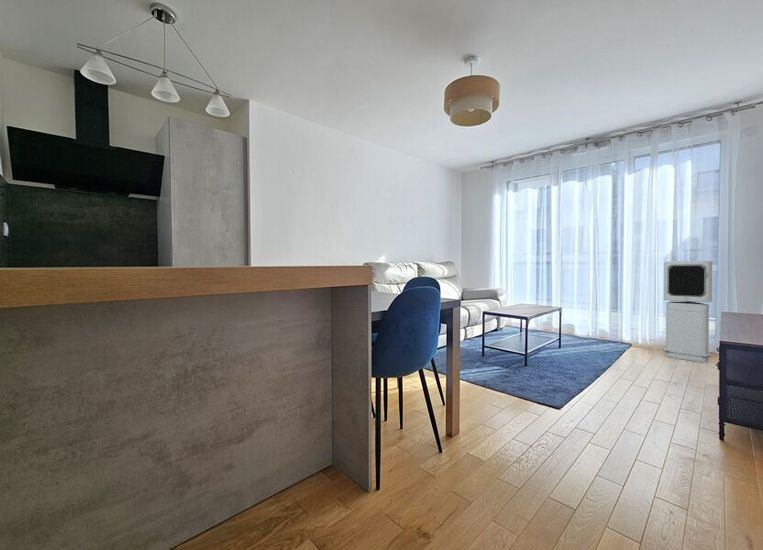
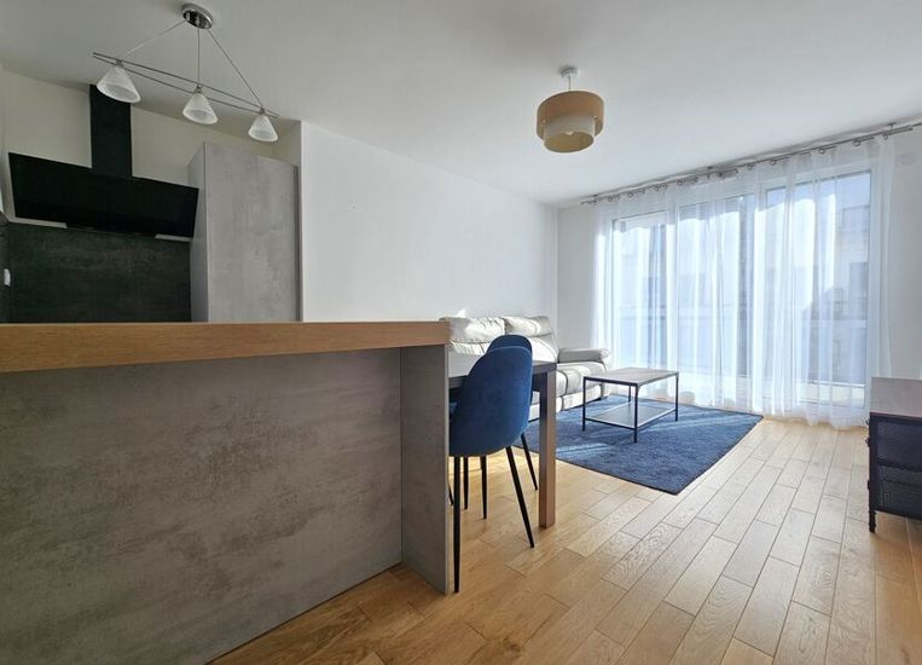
- air purifier [662,260,713,364]
